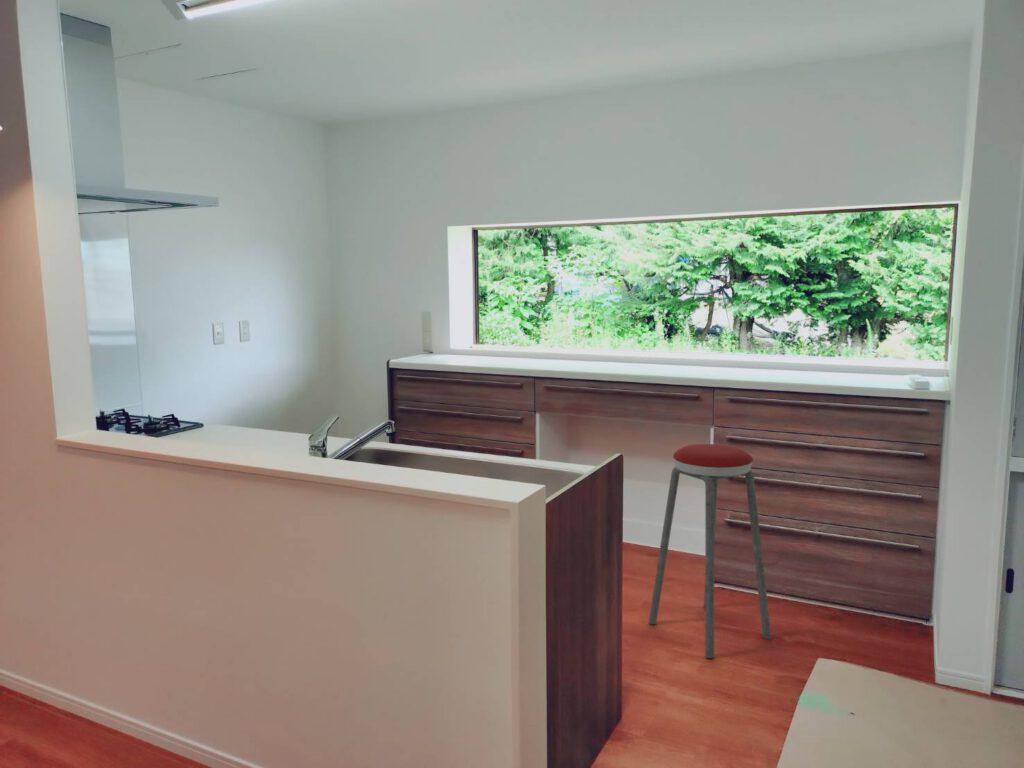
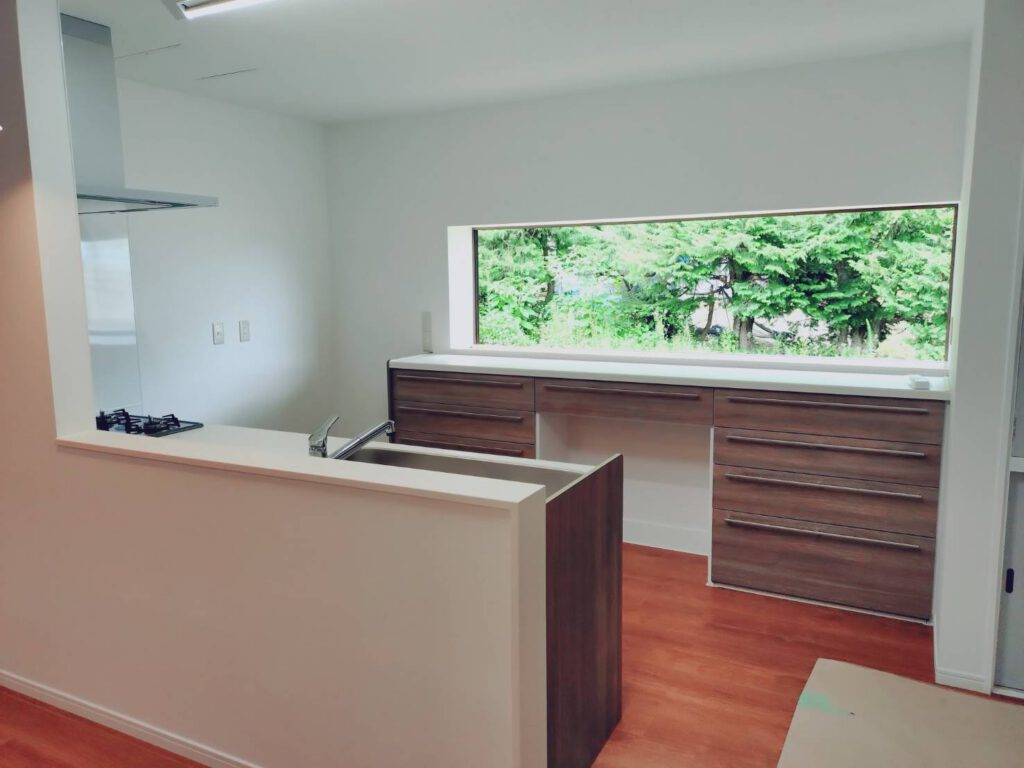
- music stool [647,443,772,659]
